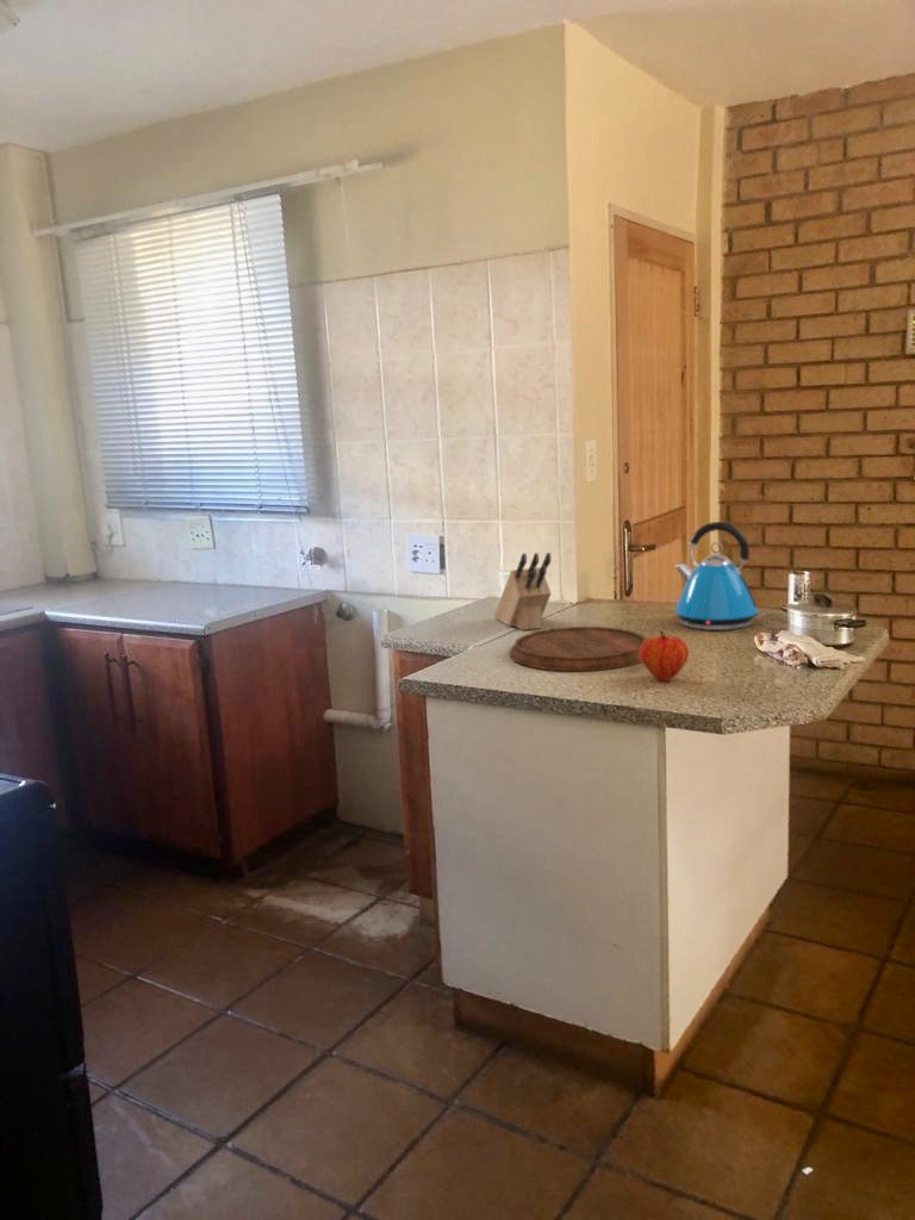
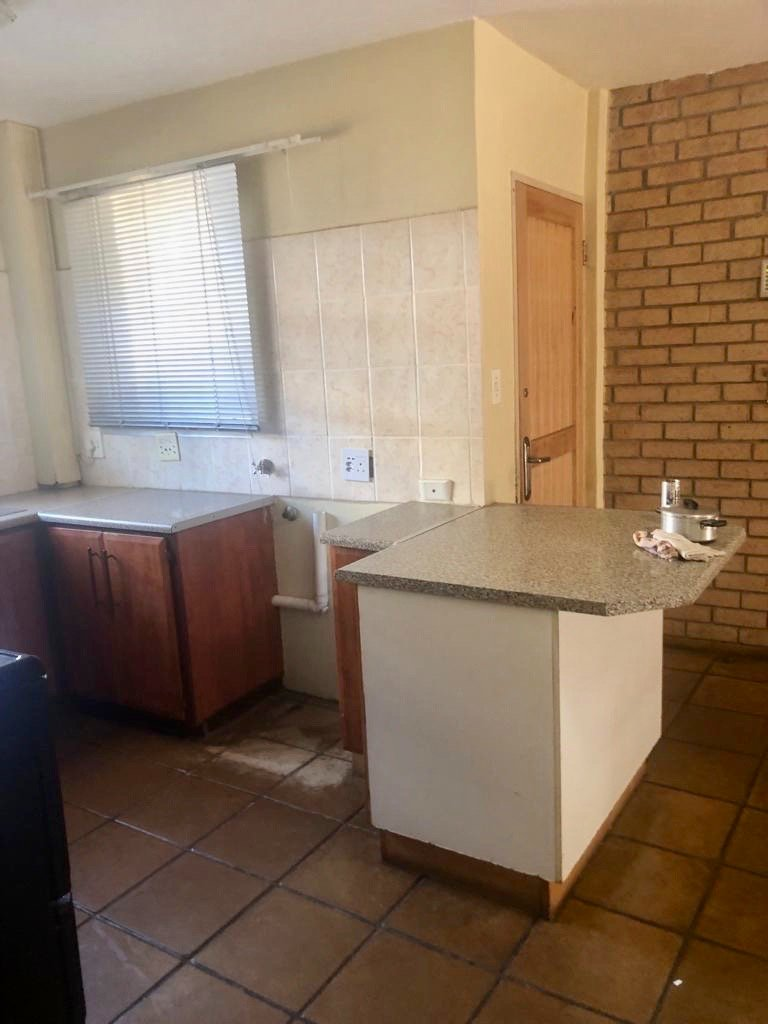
- kettle [673,521,766,631]
- knife block [493,552,553,631]
- fruit [640,629,690,681]
- cutting board [509,625,647,672]
